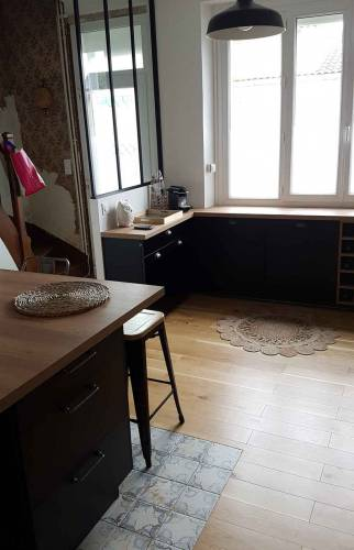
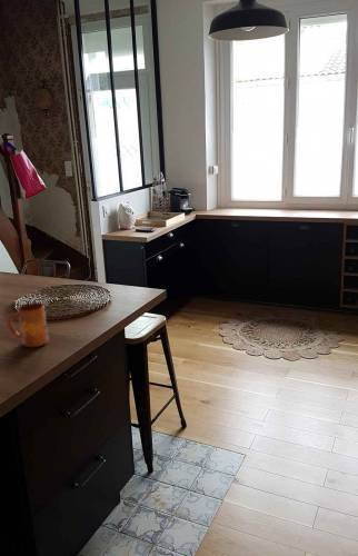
+ mug [4,301,50,348]
